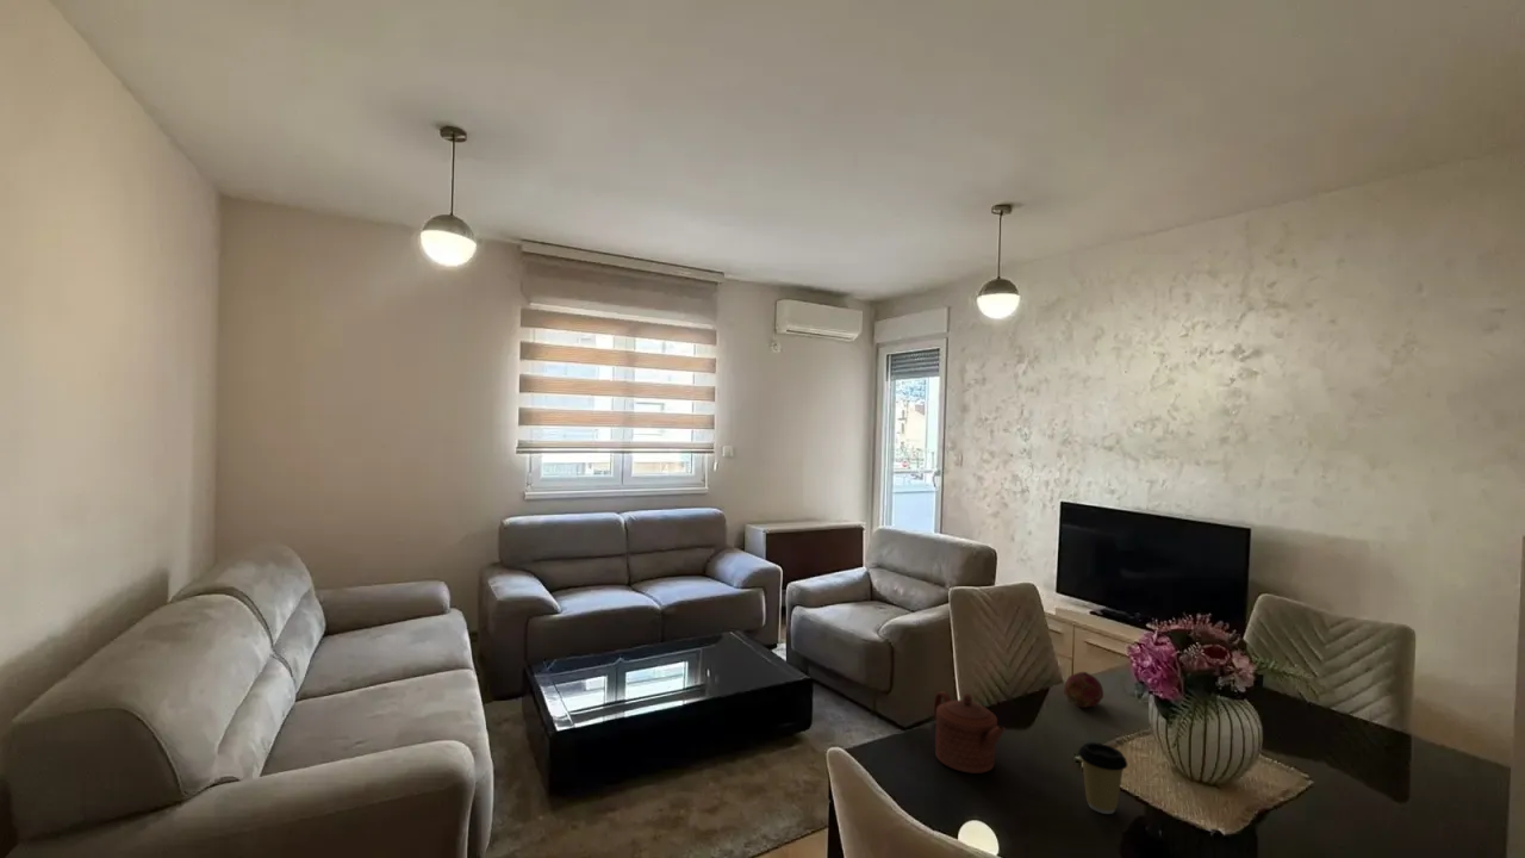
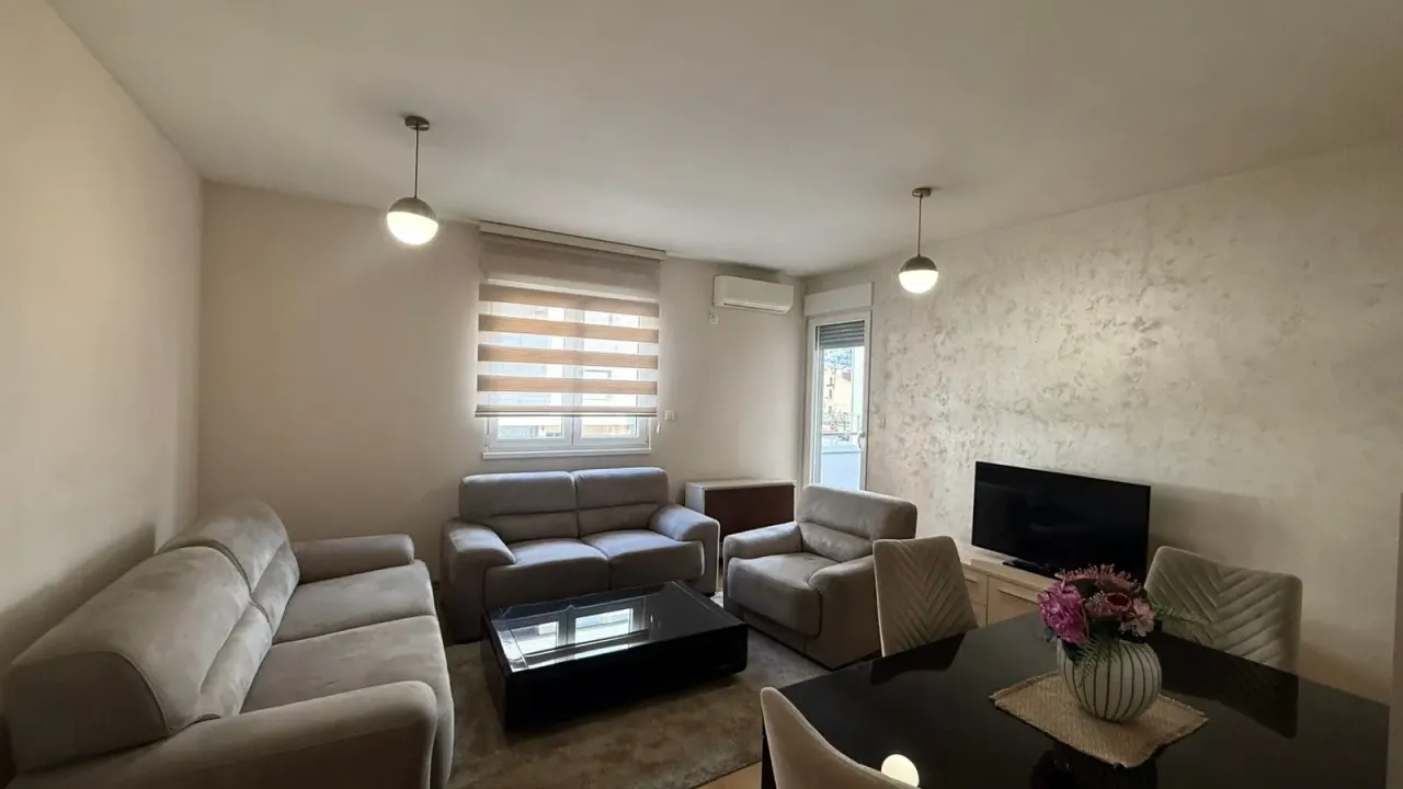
- teapot [933,690,1006,775]
- coffee cup [1077,741,1128,815]
- fruit [1063,671,1104,709]
